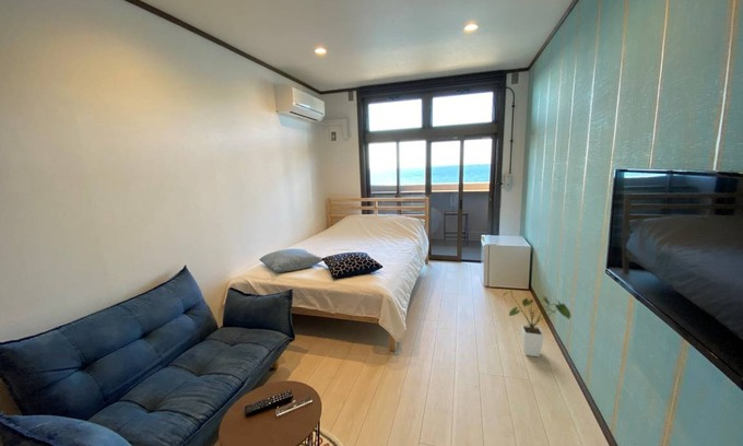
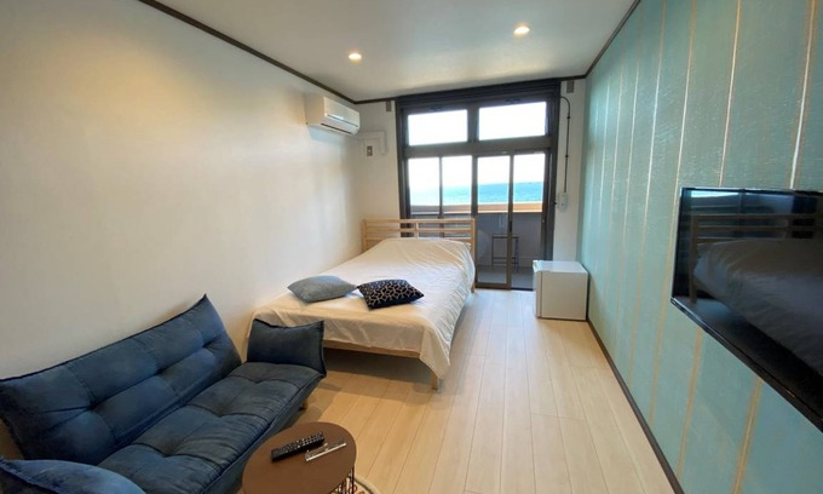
- house plant [502,289,571,357]
